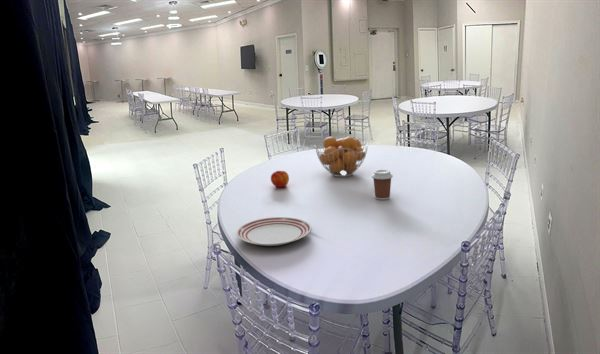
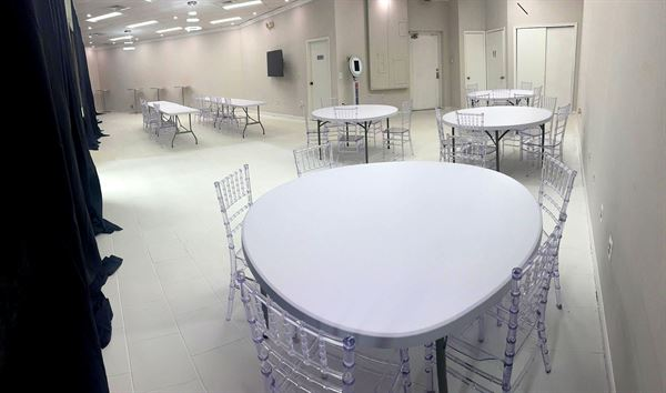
- dinner plate [235,216,312,247]
- coffee cup [371,169,394,201]
- apple [270,170,290,189]
- fruit basket [314,136,369,178]
